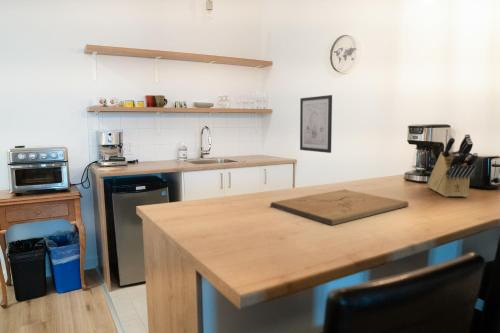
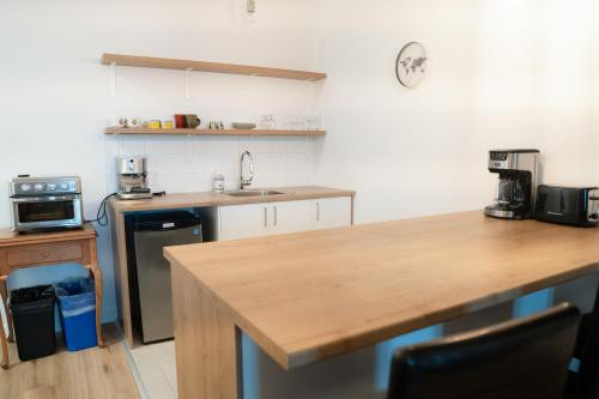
- knife block [427,133,479,198]
- wall art [299,94,333,154]
- cutting board [269,189,410,226]
